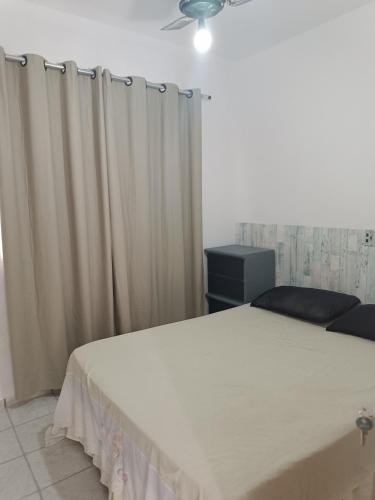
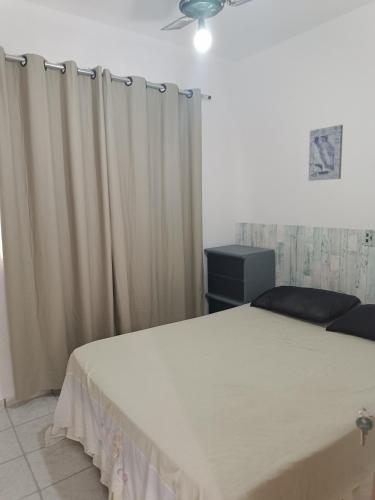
+ wall art [307,124,344,182]
